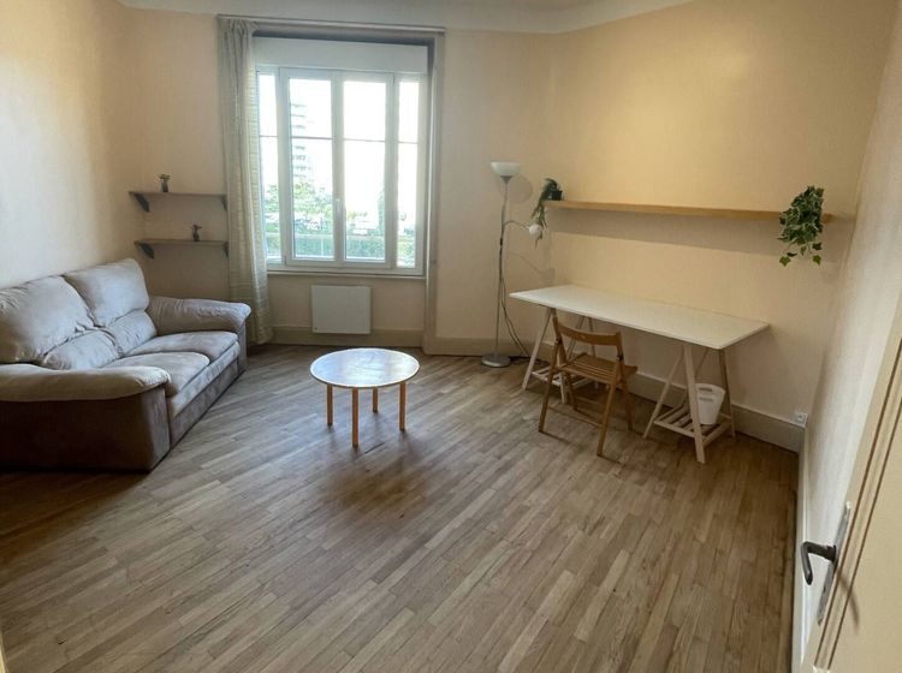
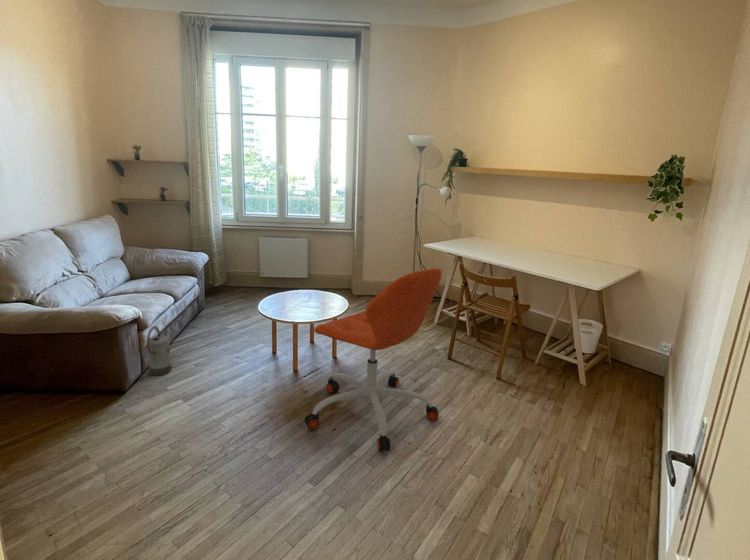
+ office chair [303,268,443,453]
+ watering can [146,325,172,377]
